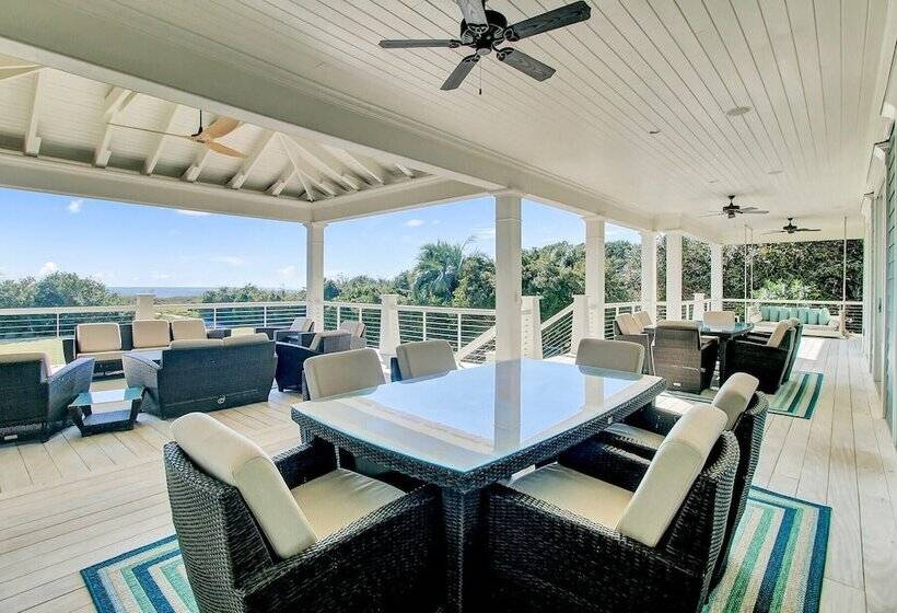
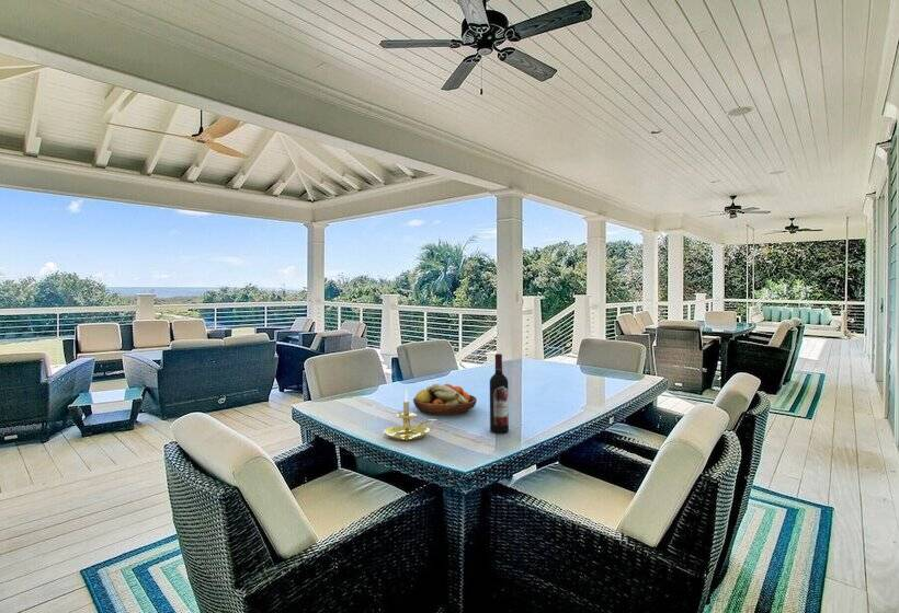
+ fruit bowl [412,383,478,416]
+ candle holder [383,389,437,441]
+ wine bottle [489,352,510,435]
